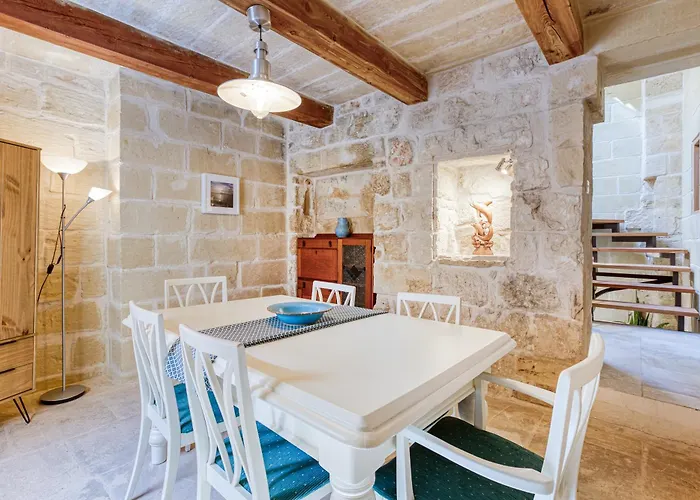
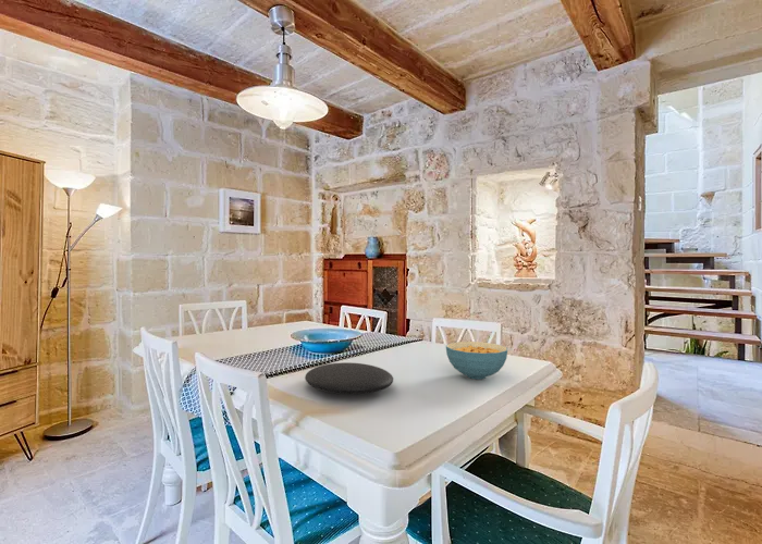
+ plate [304,361,394,395]
+ cereal bowl [445,341,508,380]
